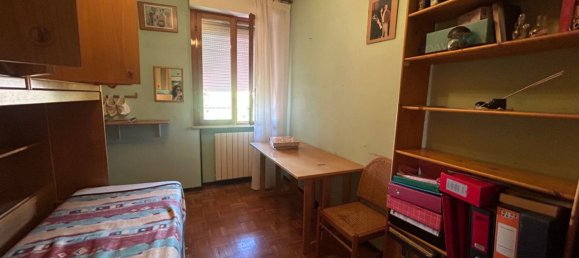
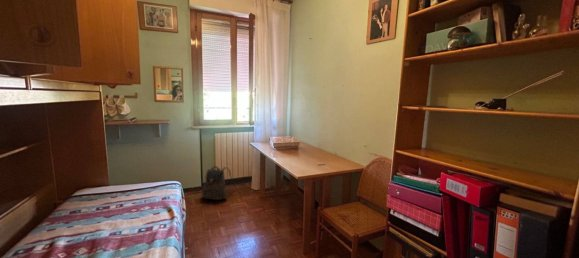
+ backpack [201,165,233,201]
